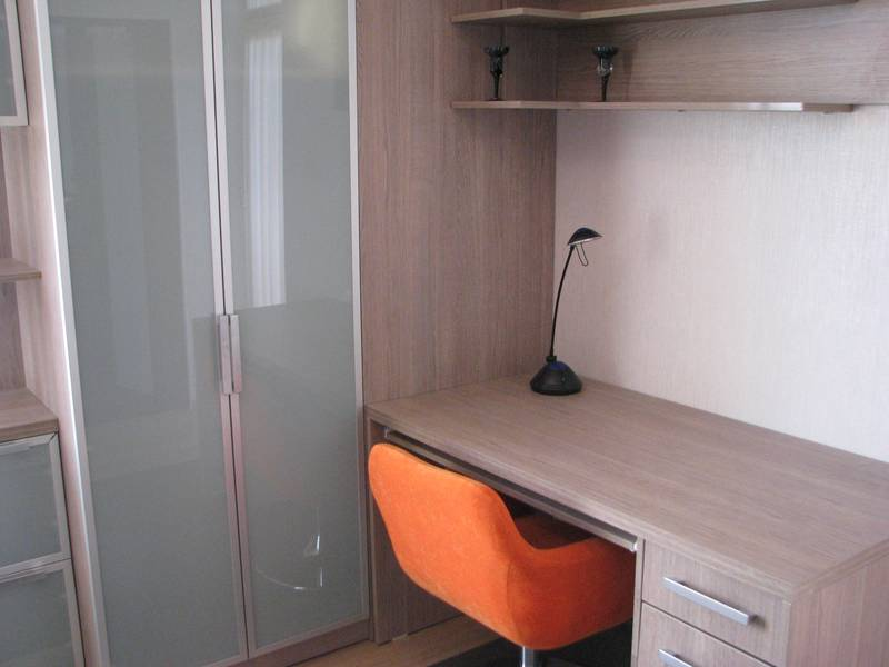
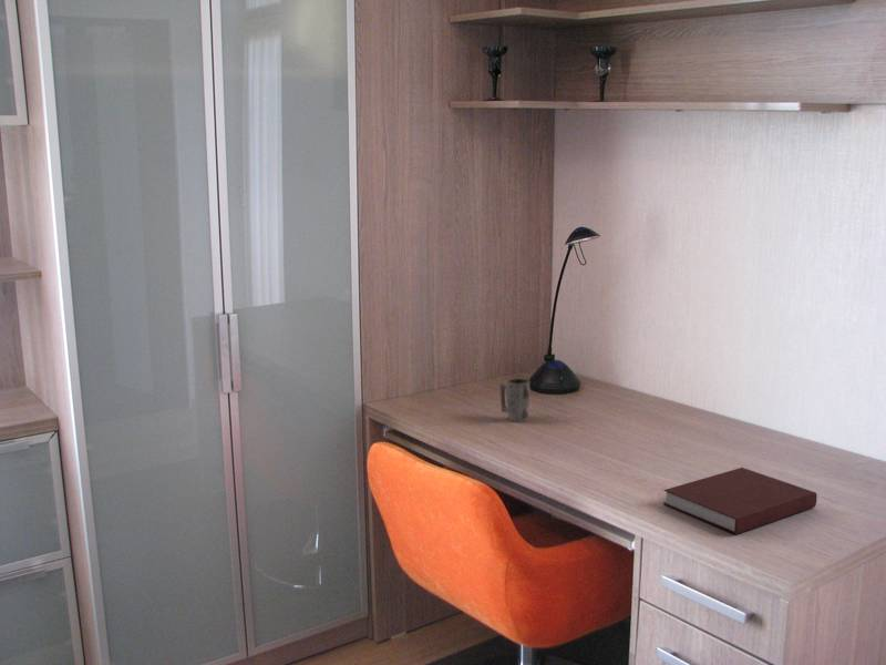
+ notebook [662,467,818,535]
+ mug [498,377,532,423]
